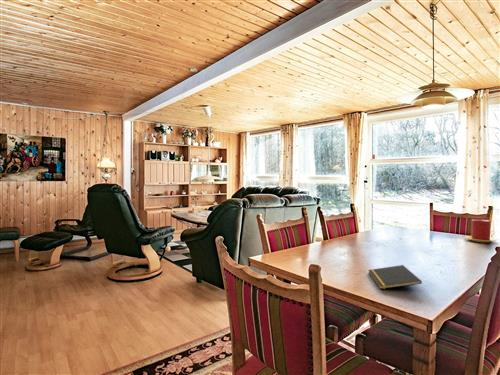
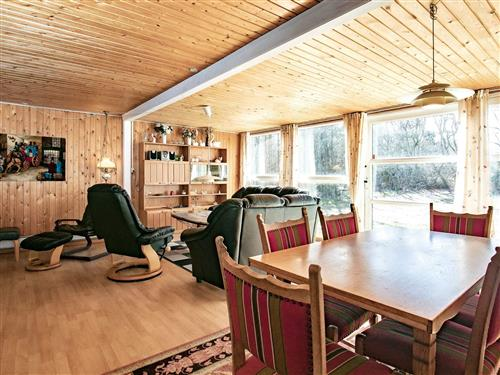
- candle [465,218,497,243]
- notepad [367,264,423,290]
